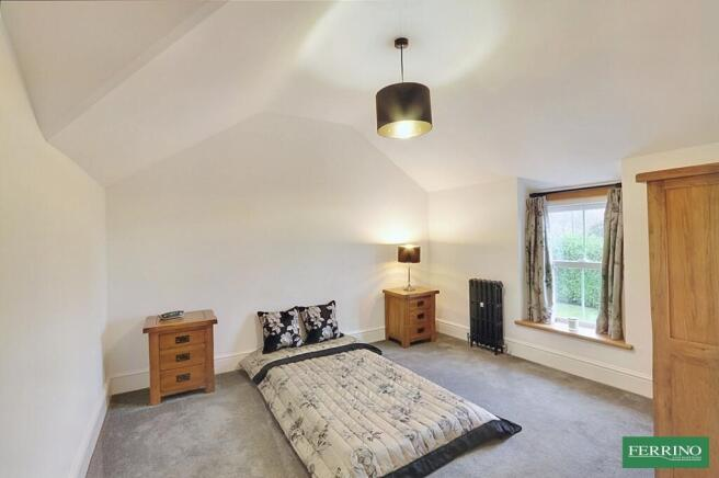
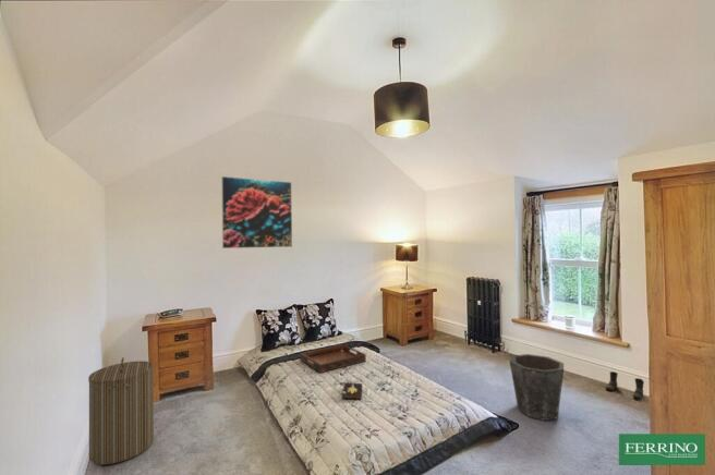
+ hardback book [341,381,363,401]
+ boots [605,370,645,400]
+ waste bin [509,353,565,422]
+ laundry hamper [87,356,155,466]
+ serving tray [300,343,367,374]
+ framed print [220,175,293,249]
